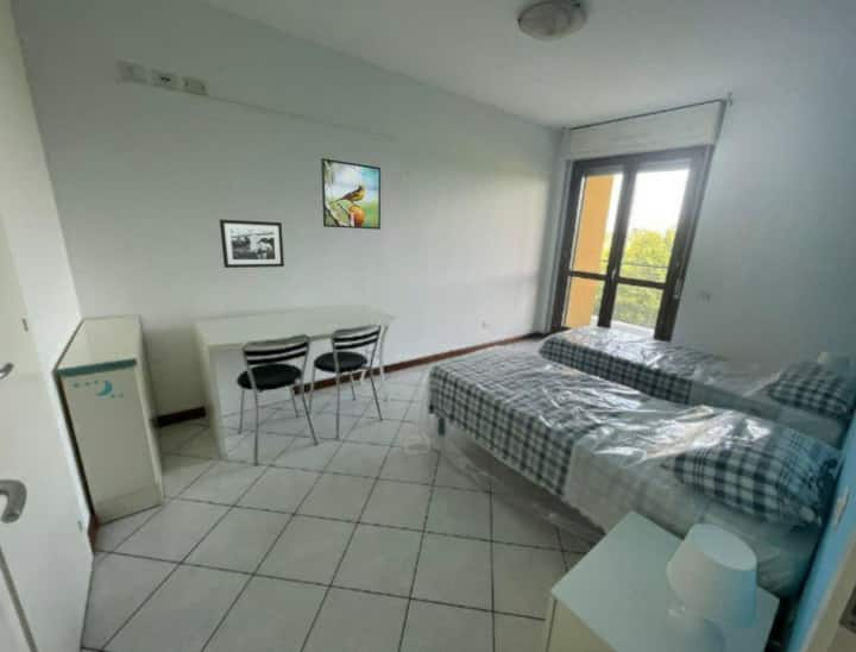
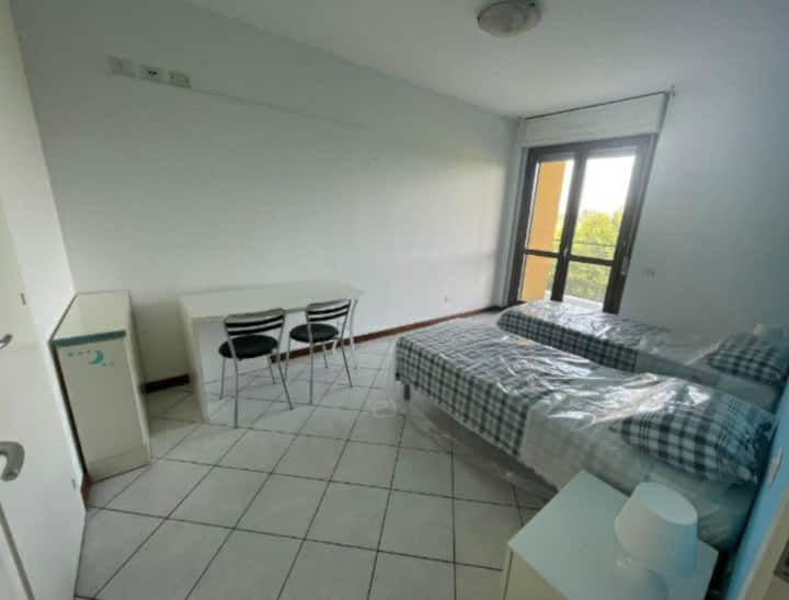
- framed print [320,157,382,231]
- picture frame [219,218,285,269]
